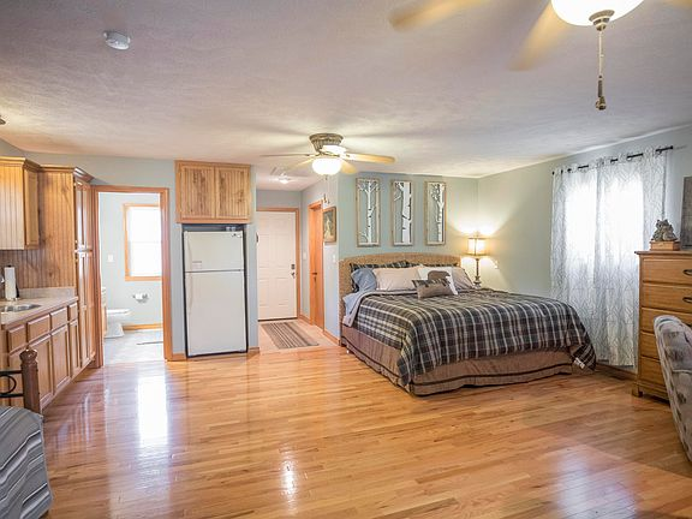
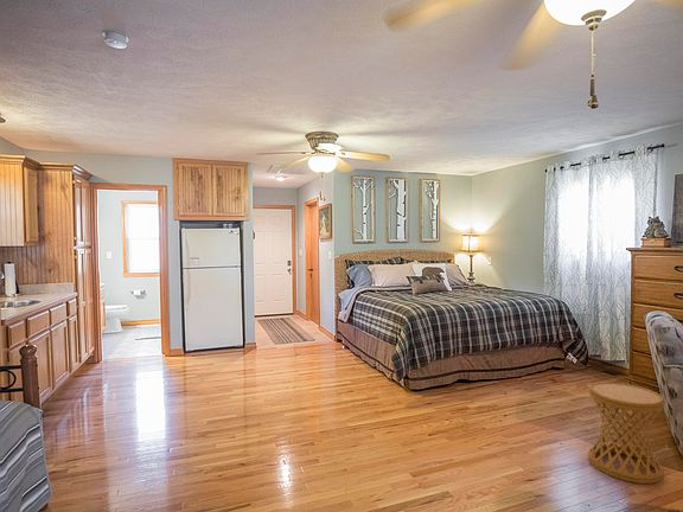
+ side table [587,380,666,485]
